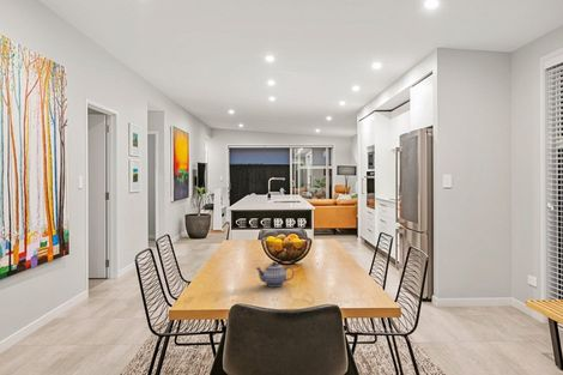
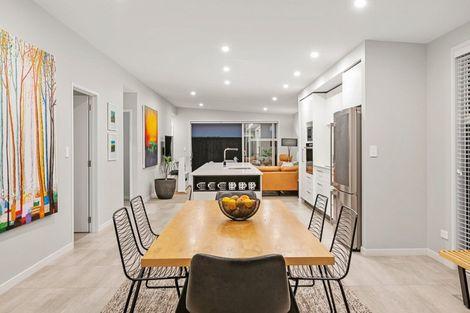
- teapot [255,261,295,288]
